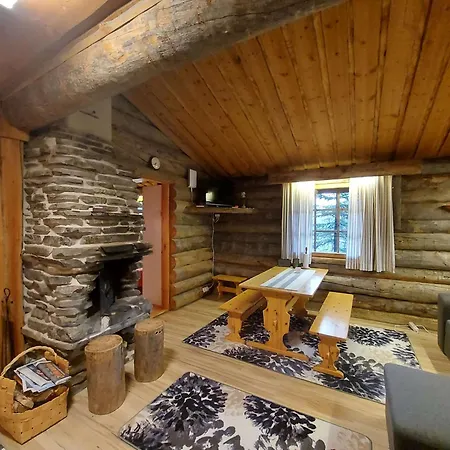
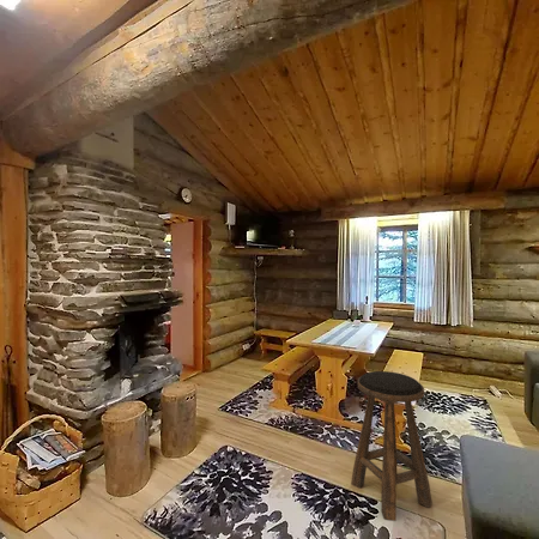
+ stool [350,370,434,522]
